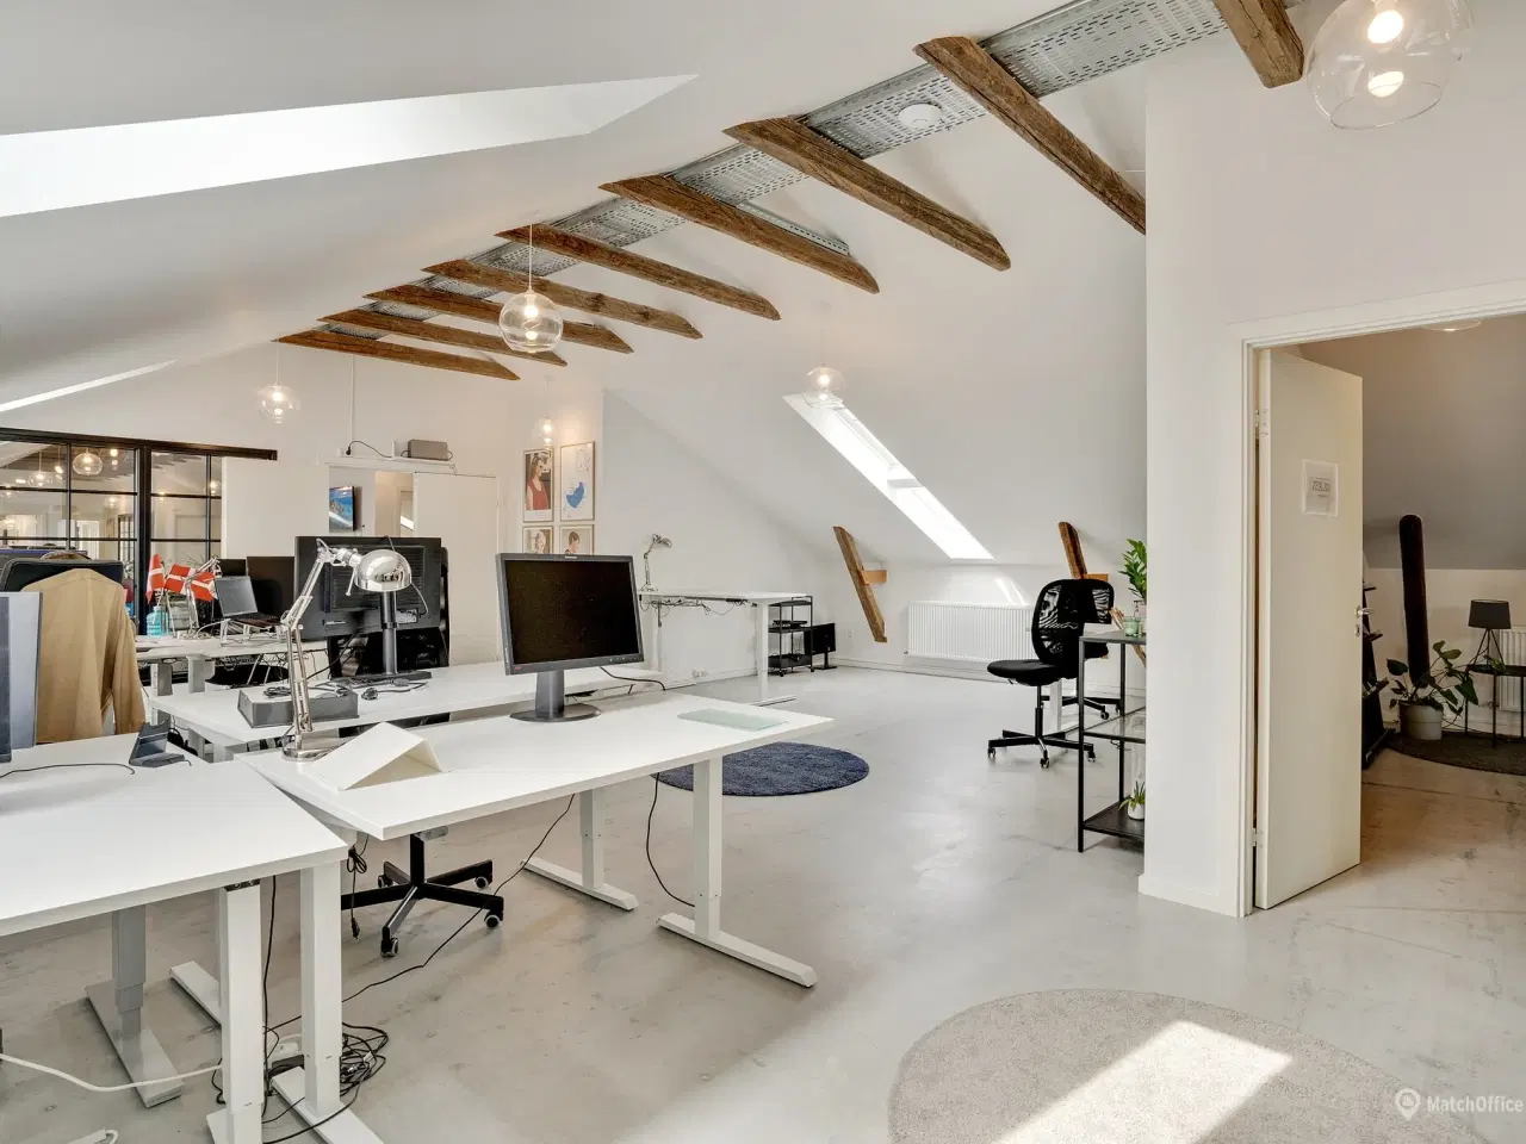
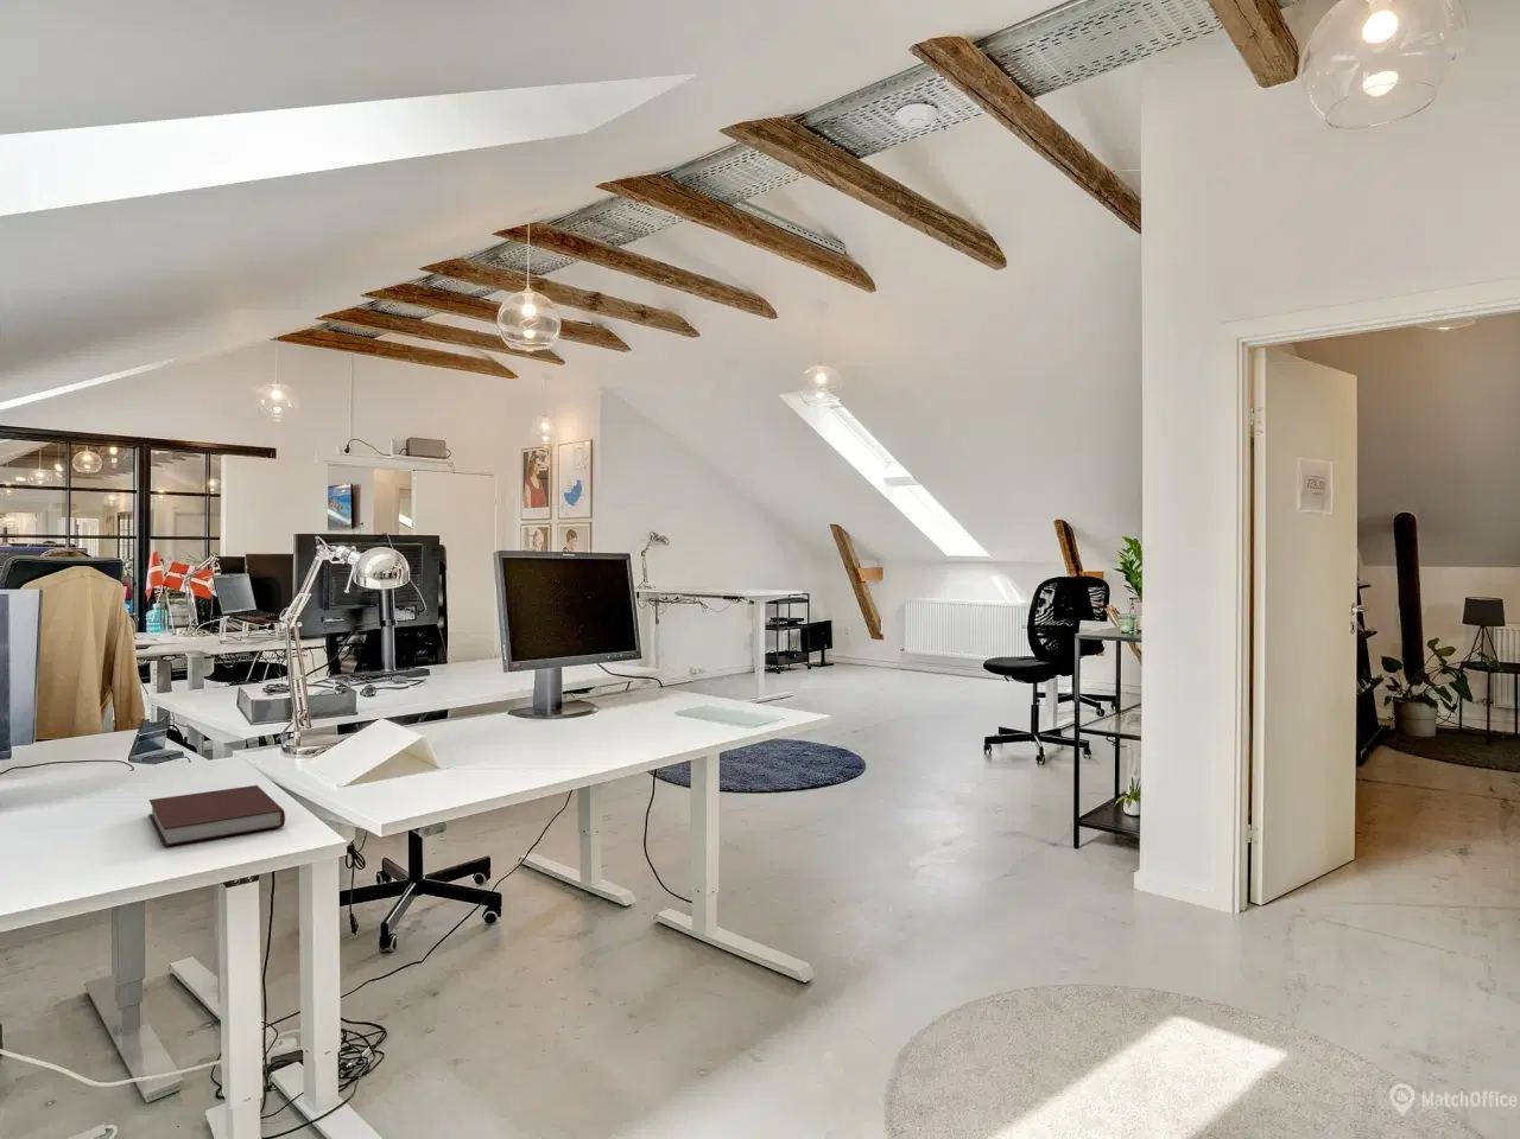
+ notebook [148,784,286,847]
